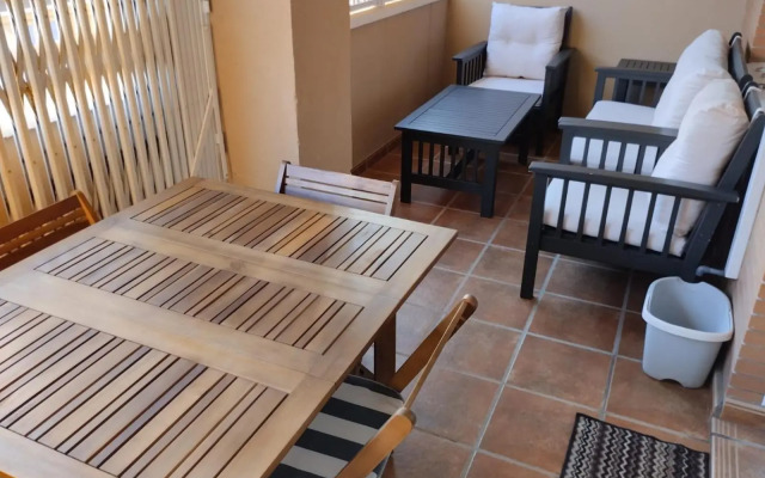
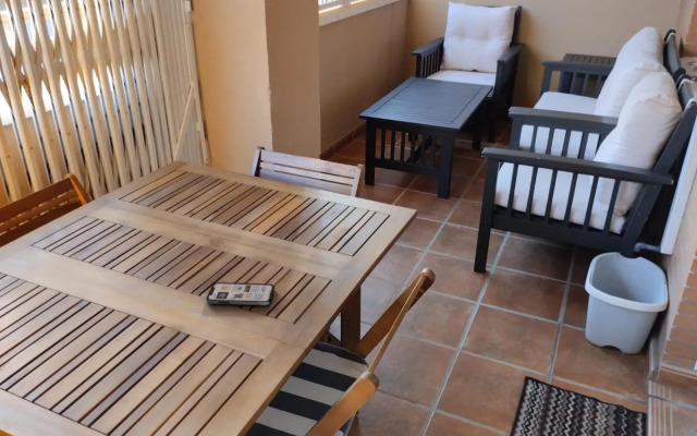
+ phone case [205,281,276,306]
